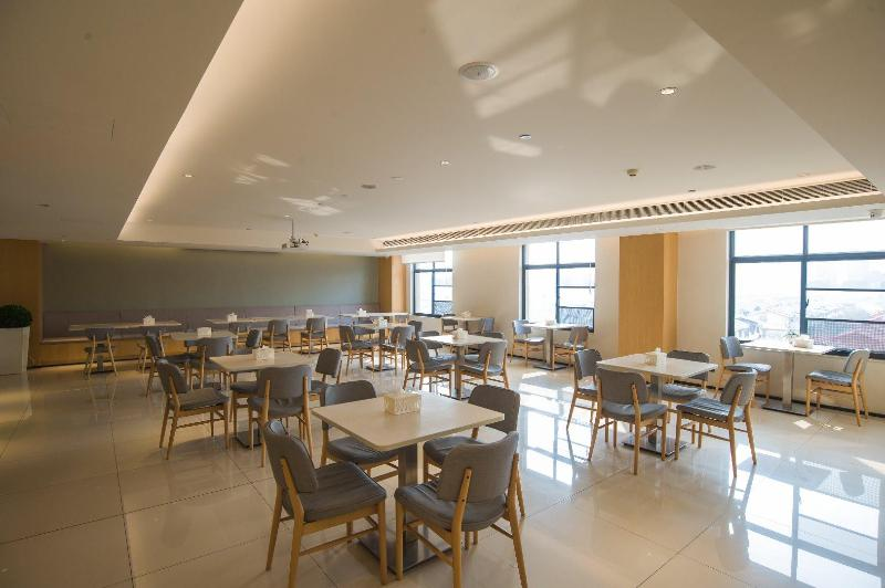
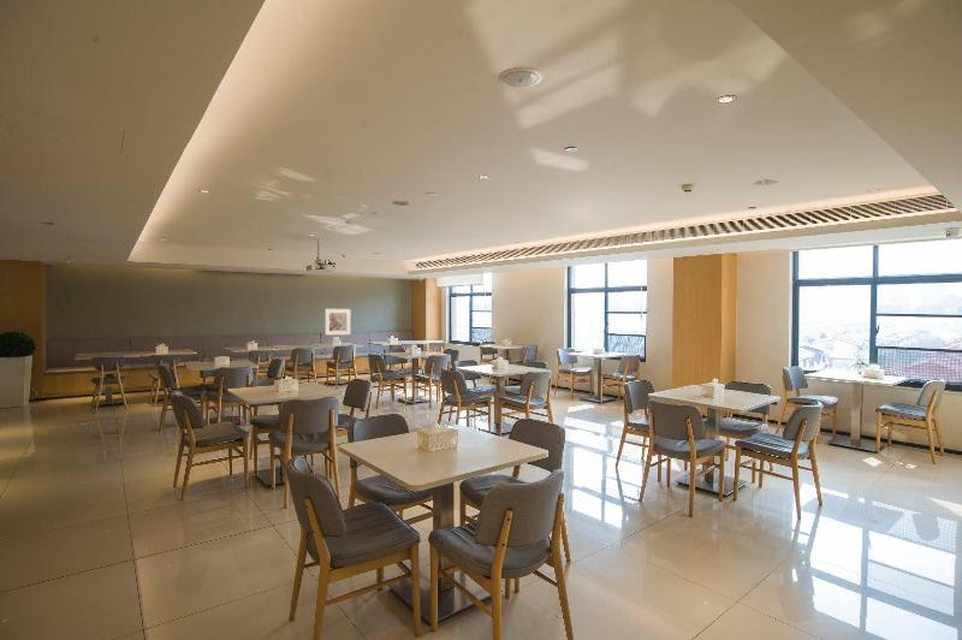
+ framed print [325,308,352,336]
